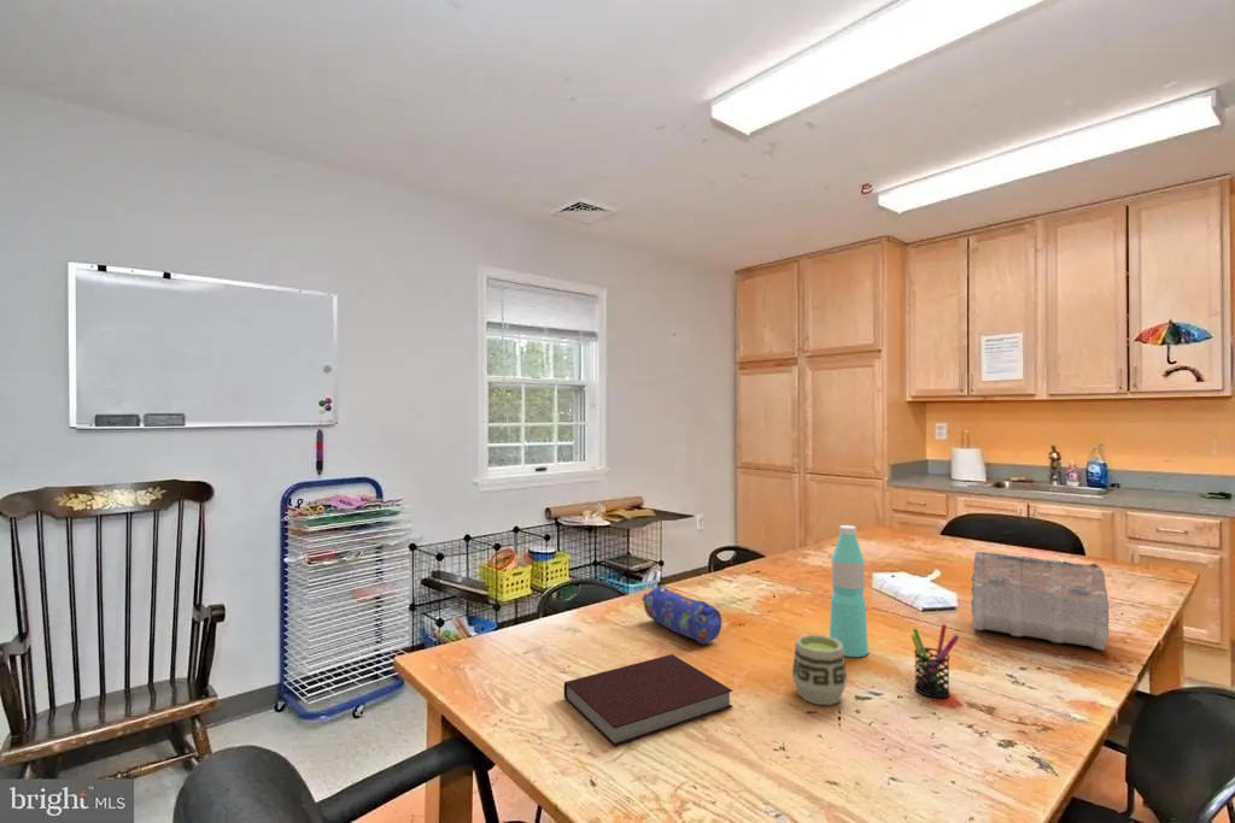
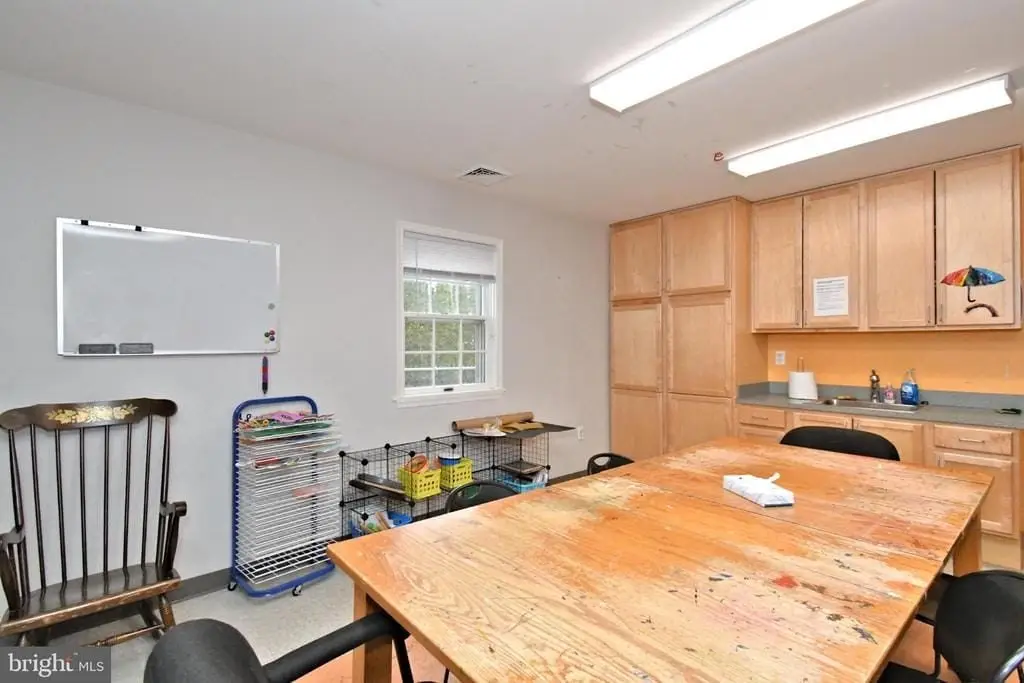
- pencil case [640,583,722,645]
- pen holder [909,623,960,699]
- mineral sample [970,551,1111,651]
- water bottle [829,524,870,658]
- notebook [563,653,734,747]
- cup [791,634,848,706]
